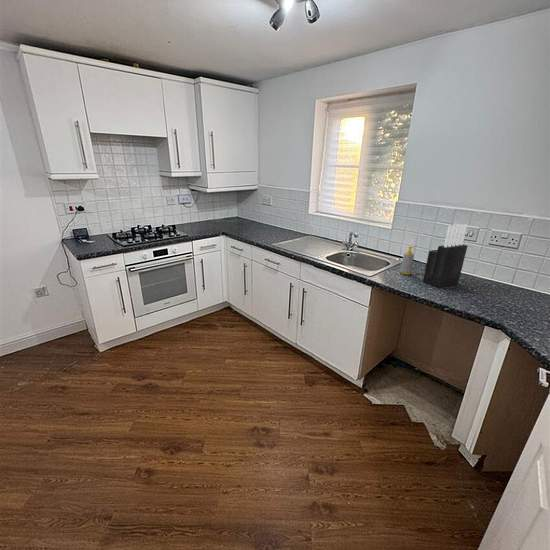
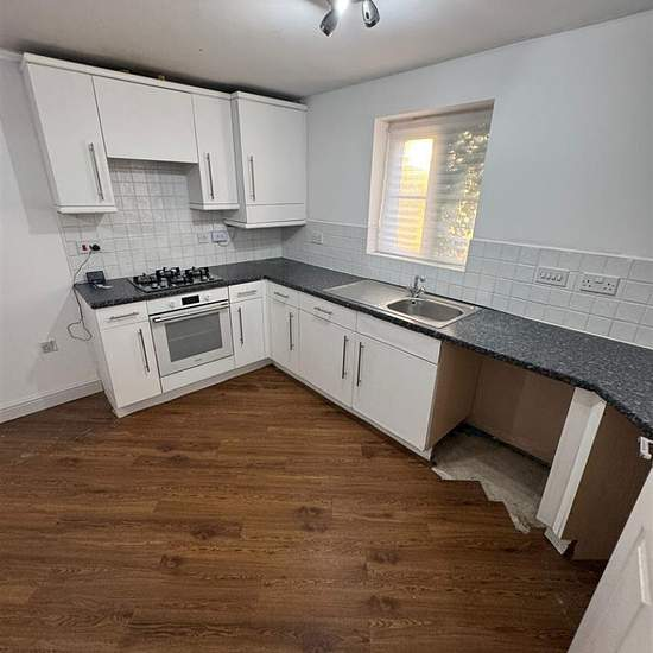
- knife block [422,223,468,289]
- soap bottle [399,245,417,276]
